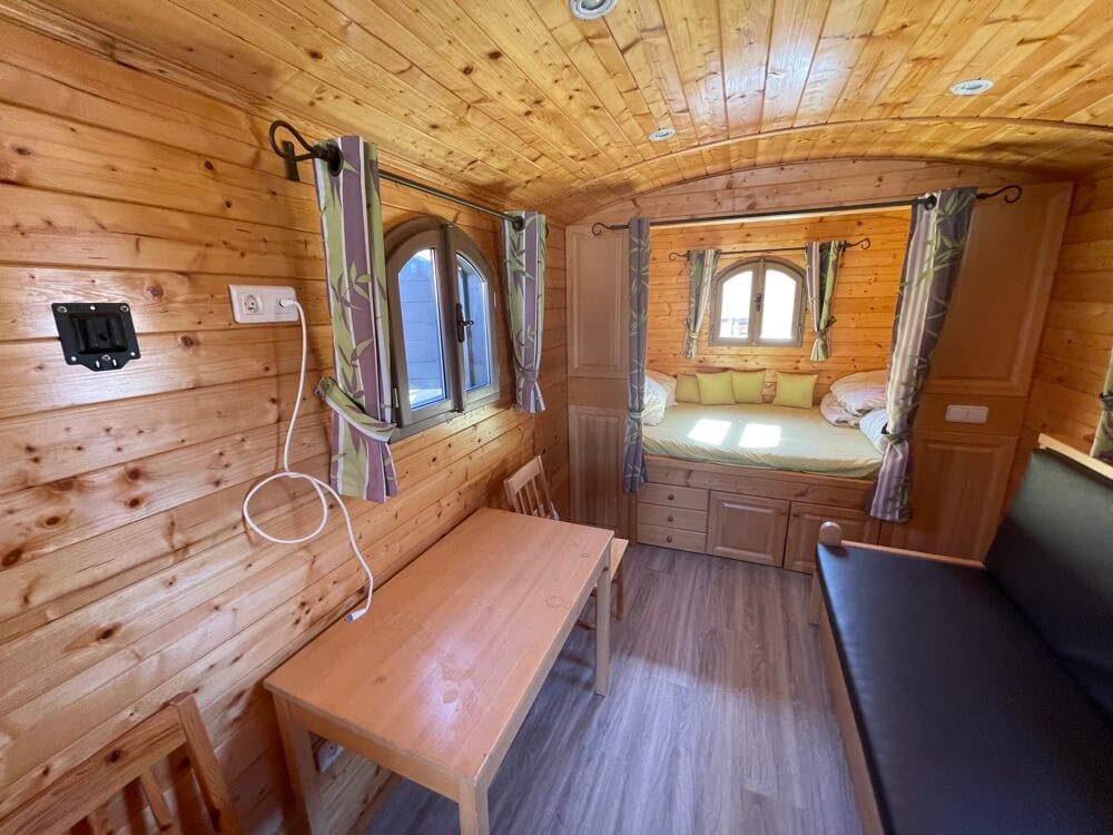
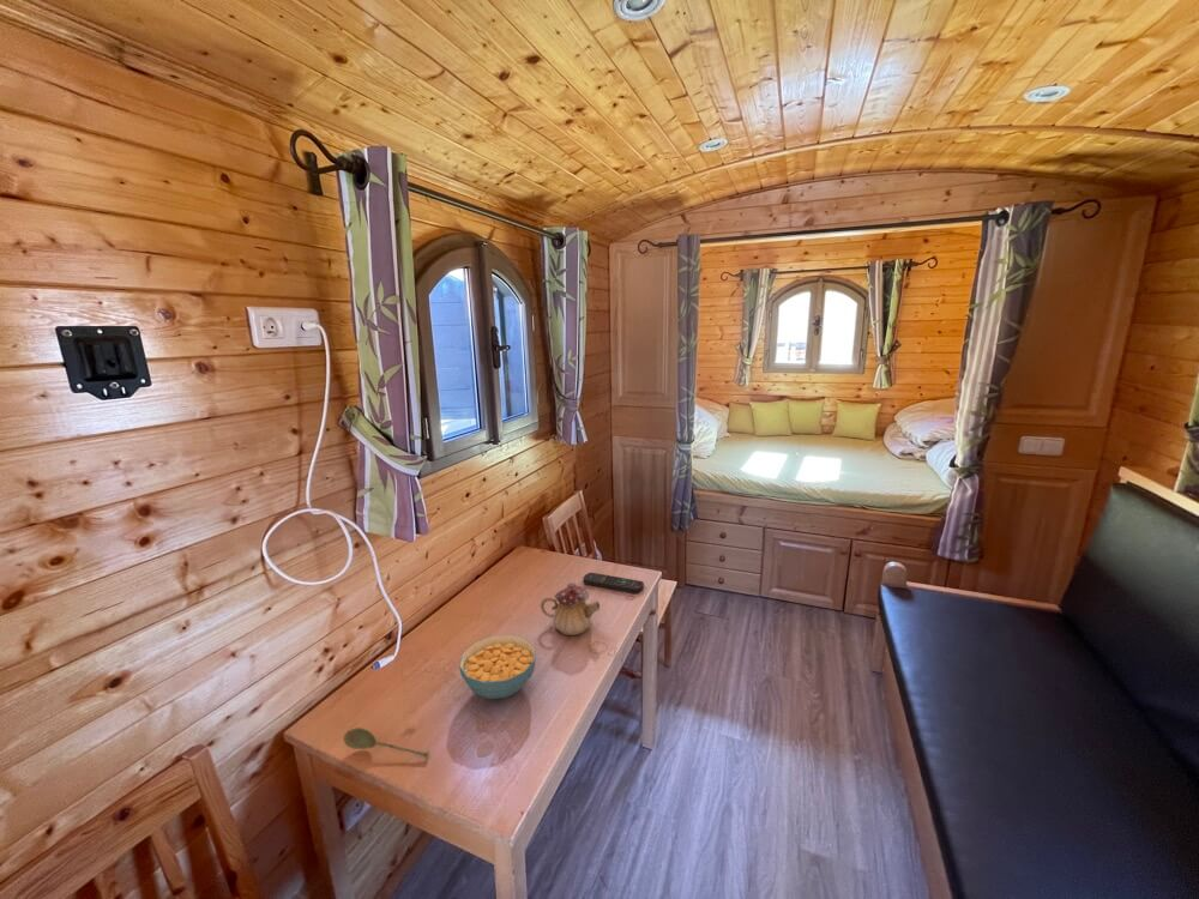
+ teapot [540,581,601,636]
+ soupspoon [343,726,430,760]
+ remote control [583,572,645,595]
+ cereal bowl [458,633,537,700]
